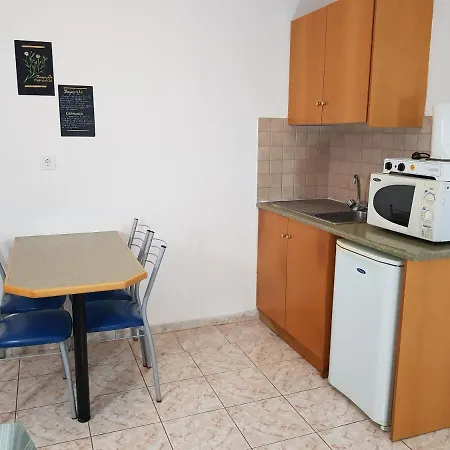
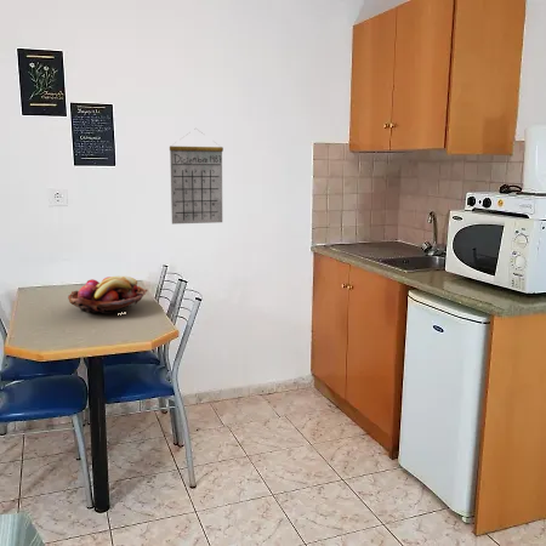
+ fruit basket [67,275,148,315]
+ calendar [169,127,224,224]
